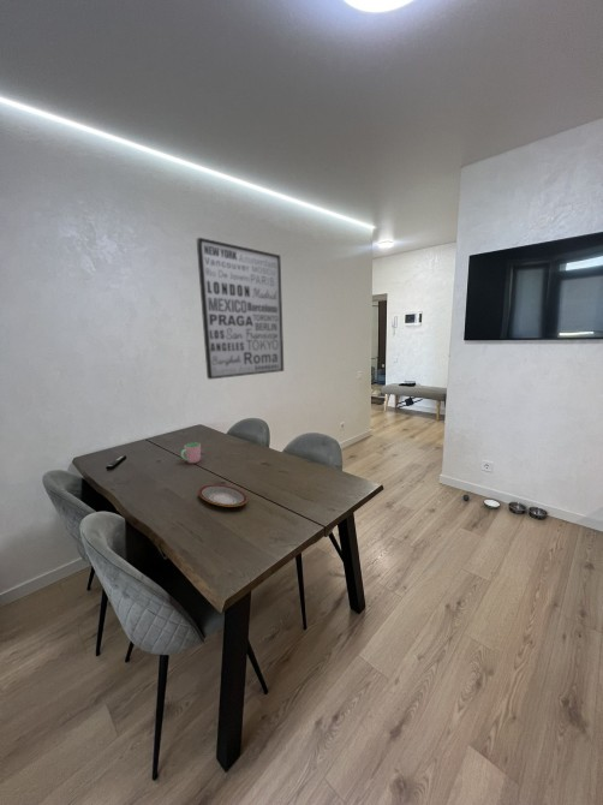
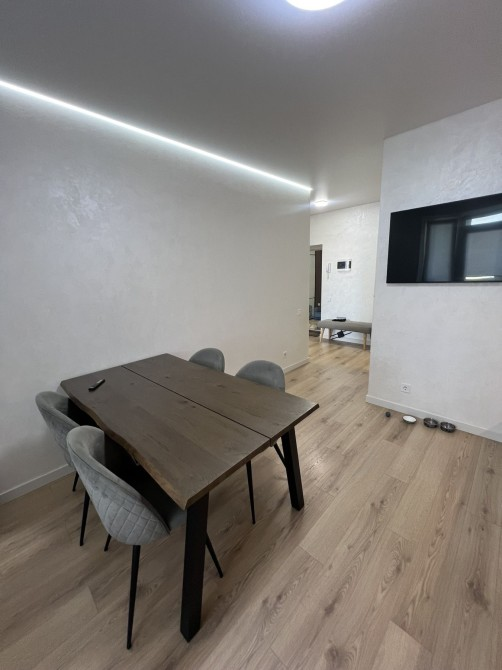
- cup [180,442,202,464]
- plate [198,484,249,508]
- wall art [196,237,285,381]
